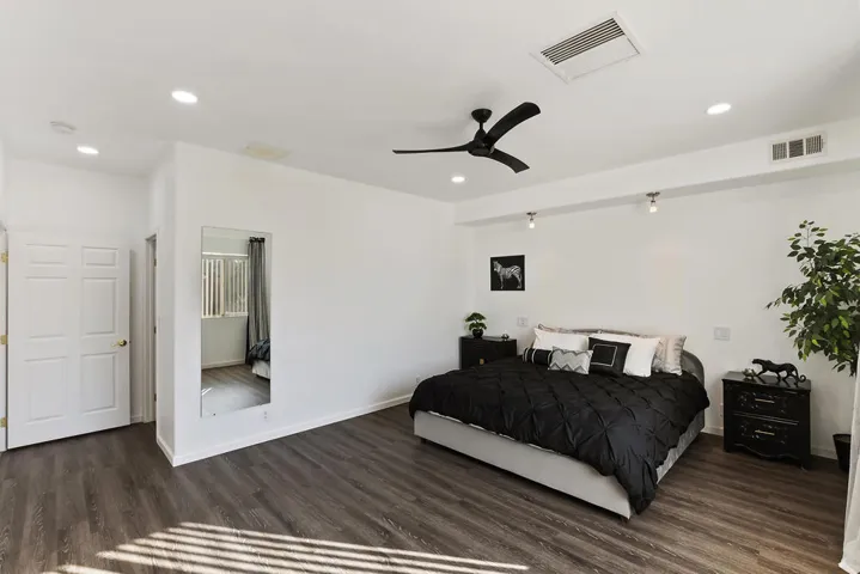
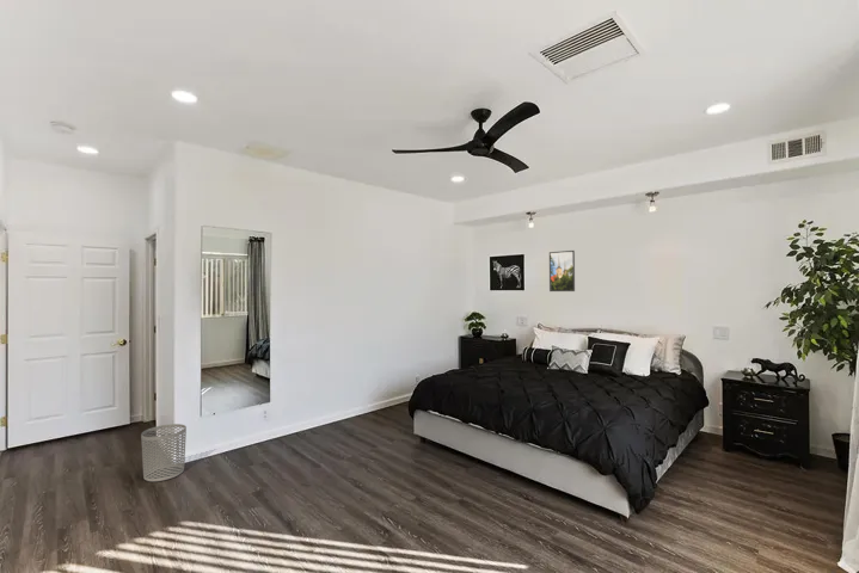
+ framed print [548,249,576,292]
+ waste bin [140,423,188,482]
